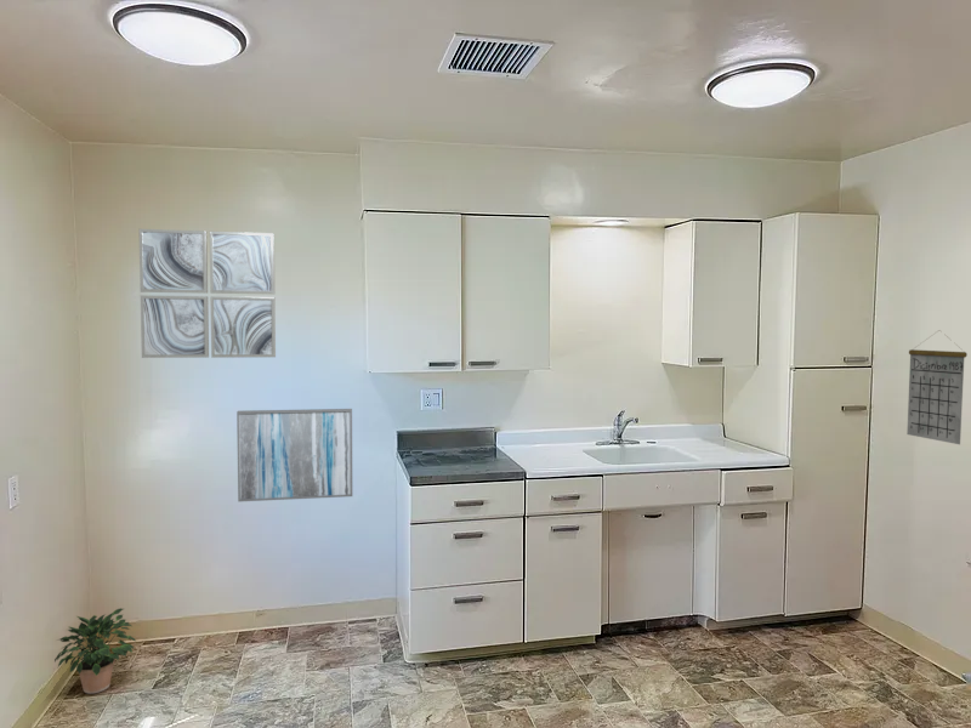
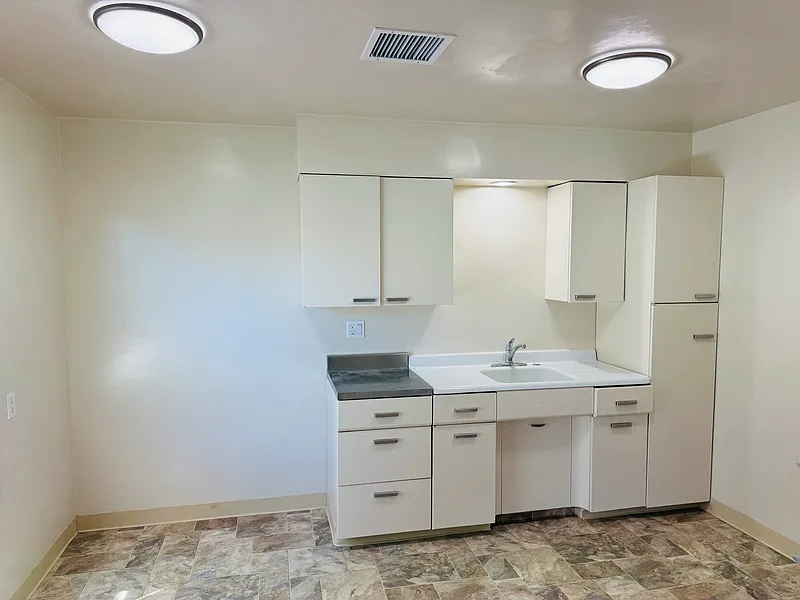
- calendar [905,329,969,445]
- wall art [235,408,353,502]
- wall art [137,228,277,359]
- potted plant [53,607,137,695]
